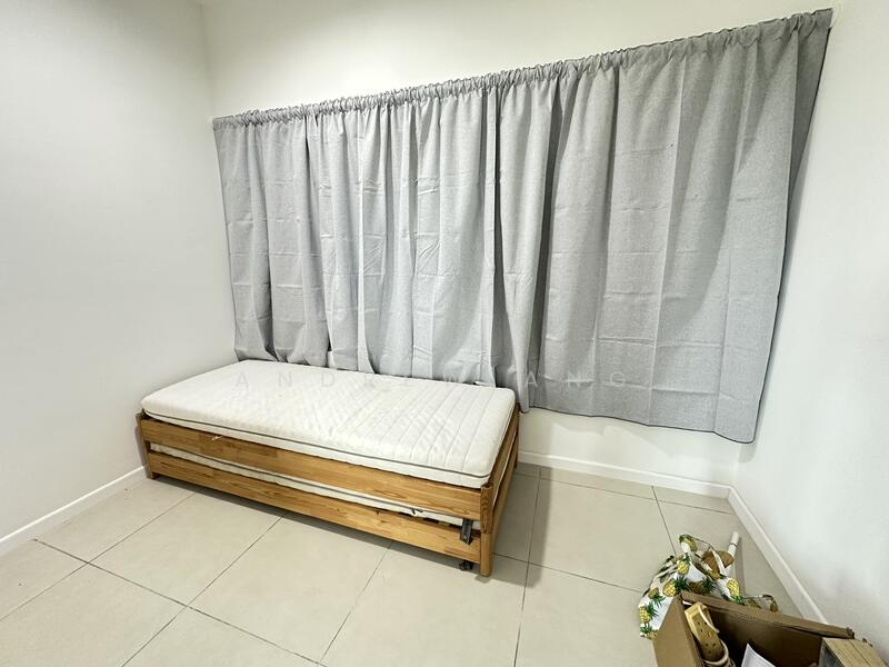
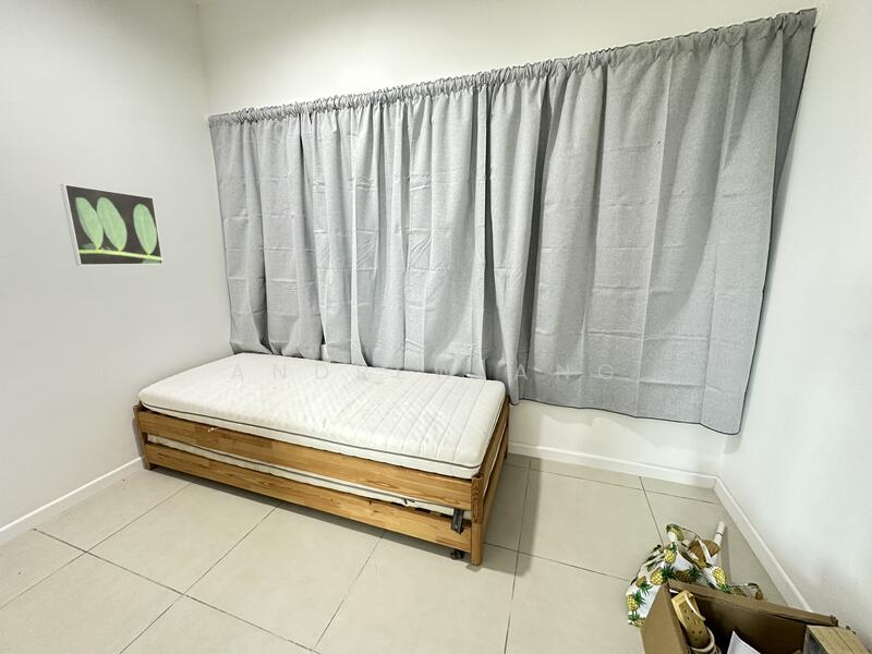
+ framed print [59,183,165,266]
